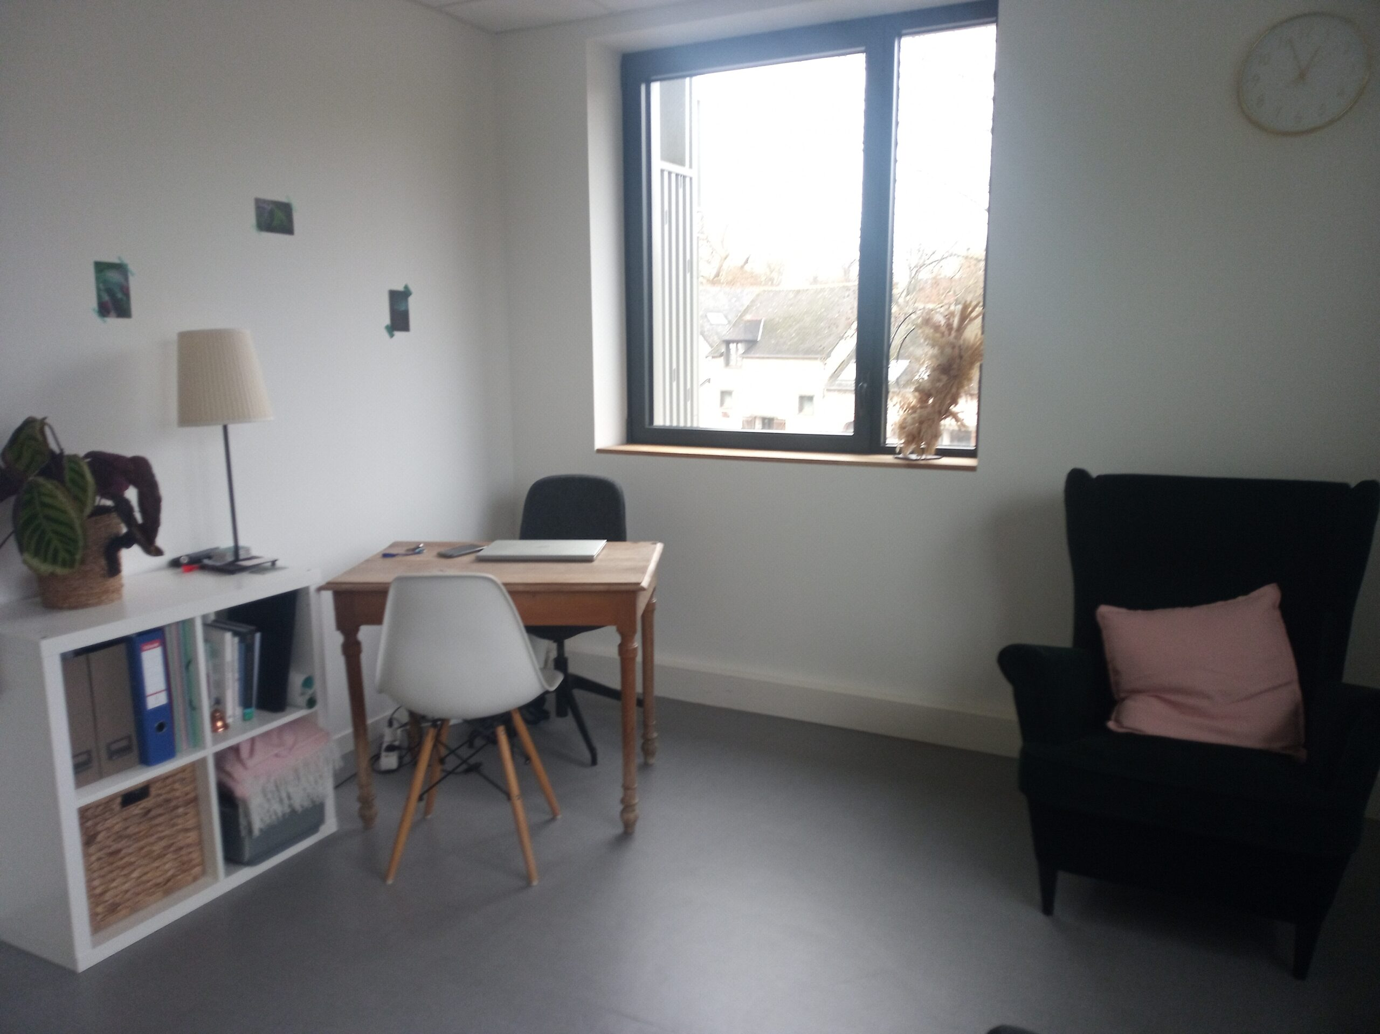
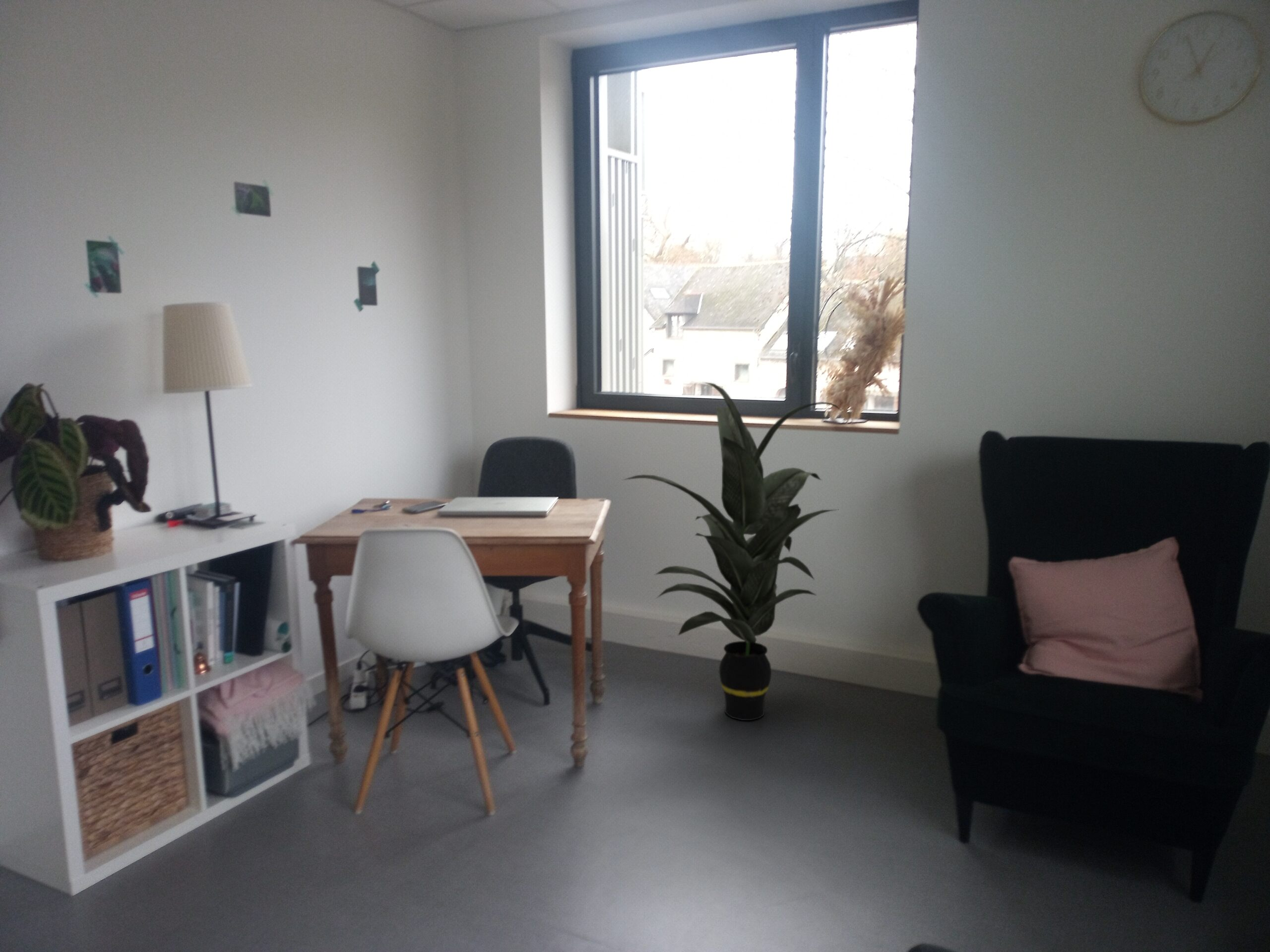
+ indoor plant [622,382,844,721]
